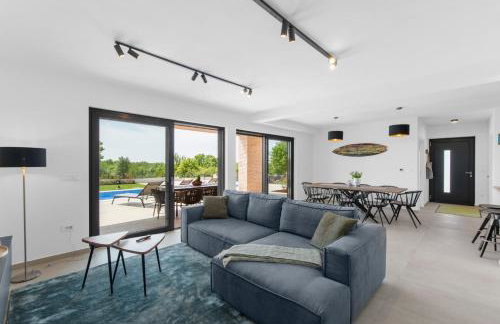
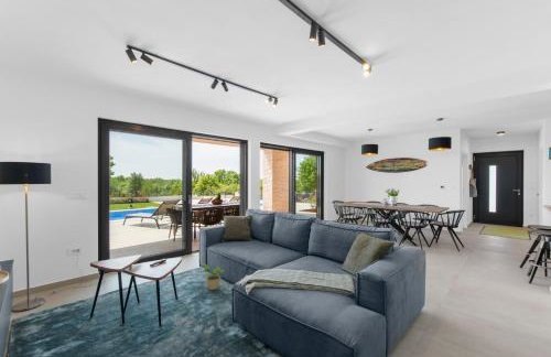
+ potted plant [201,262,225,291]
